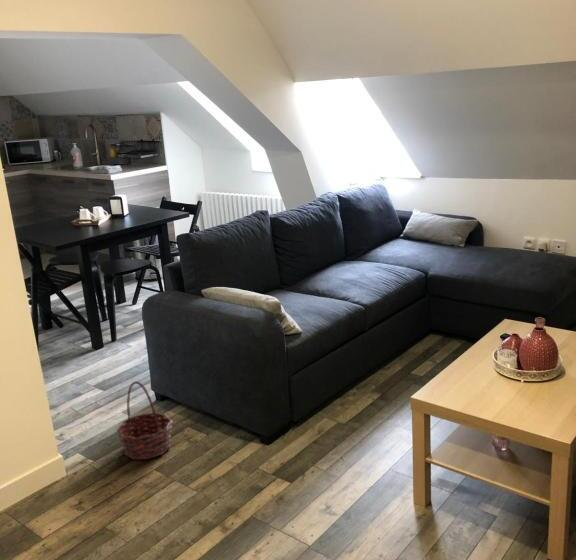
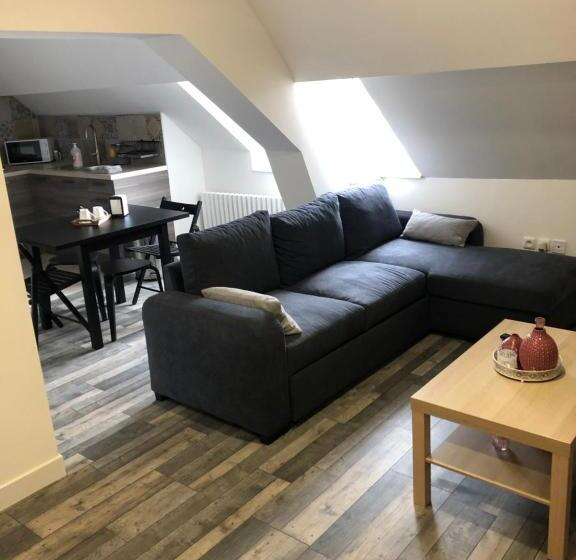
- basket [115,380,174,461]
